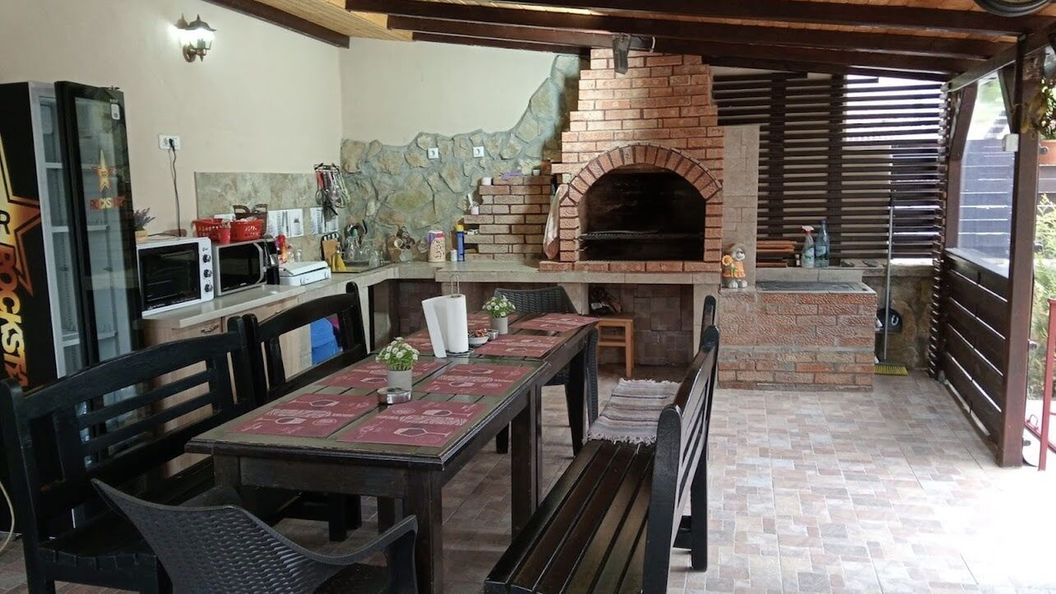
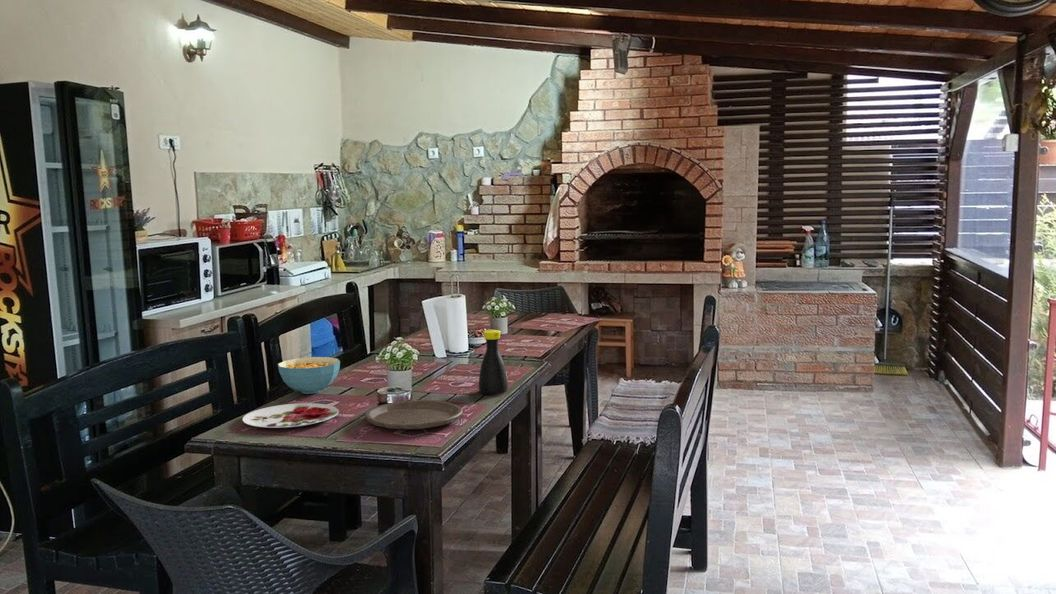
+ plate [364,399,463,430]
+ plate [242,402,340,429]
+ cereal bowl [277,356,341,395]
+ bottle [478,329,509,395]
